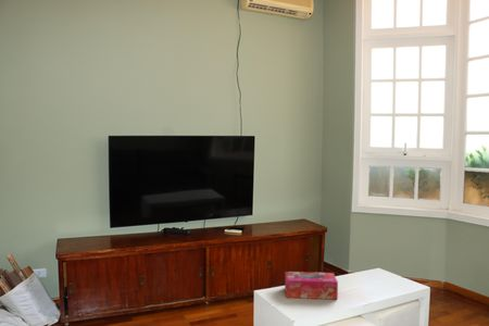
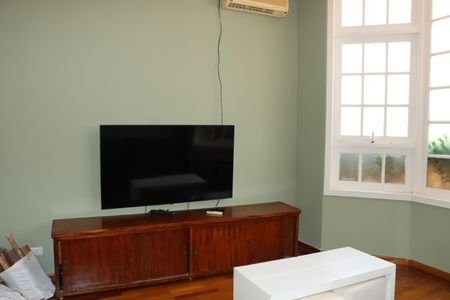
- tissue box [284,271,339,300]
